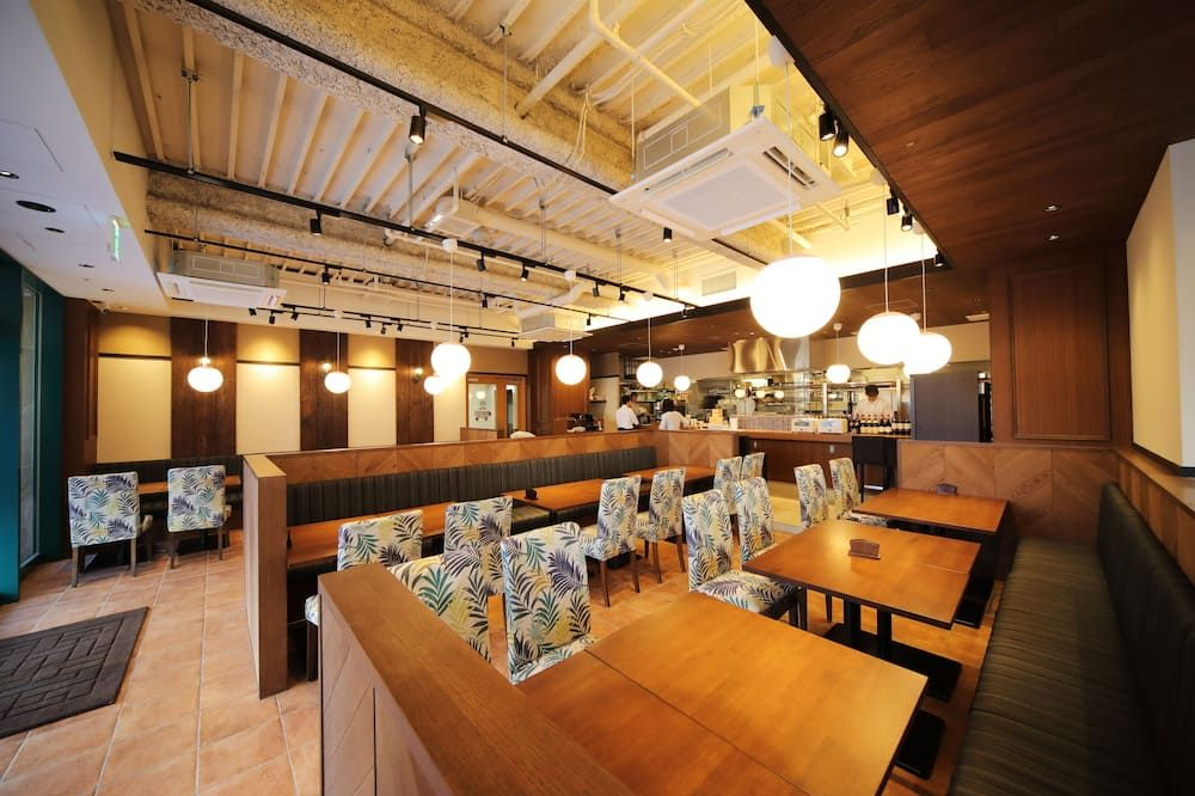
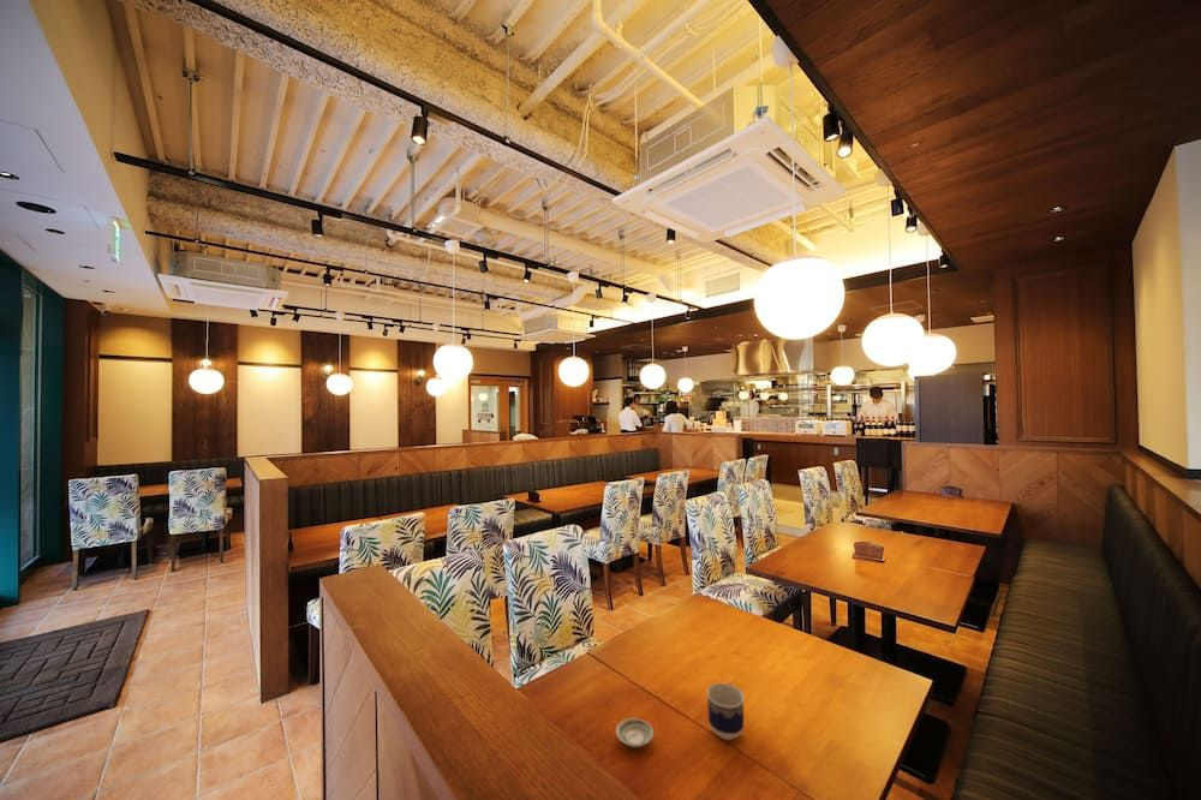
+ saucer [615,717,655,748]
+ cup [705,682,746,741]
